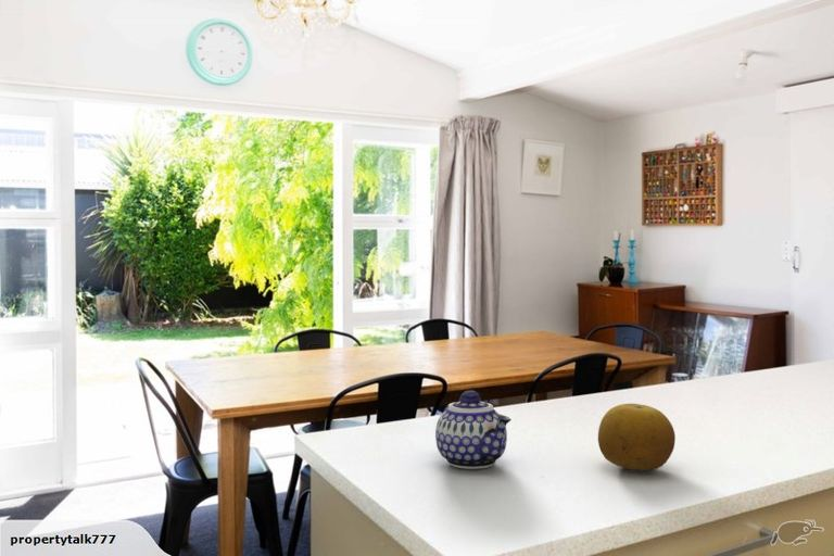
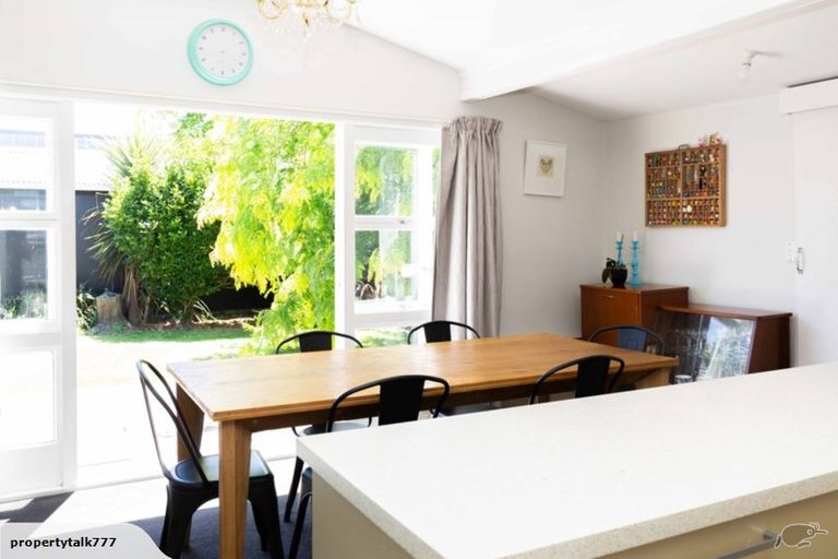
- fruit [597,403,677,472]
- teapot [434,390,513,470]
